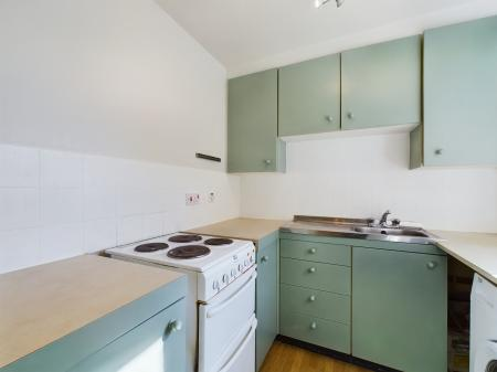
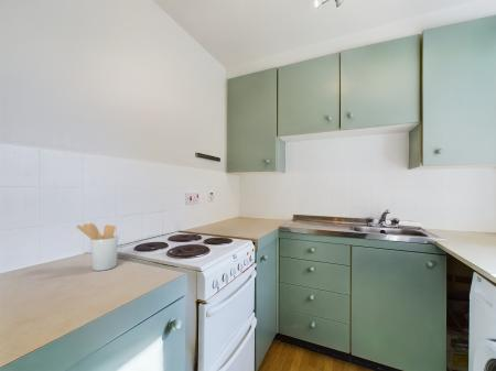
+ utensil holder [76,222,120,272]
